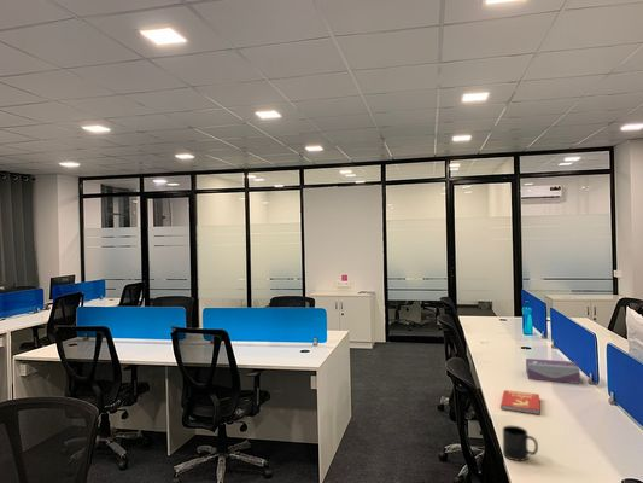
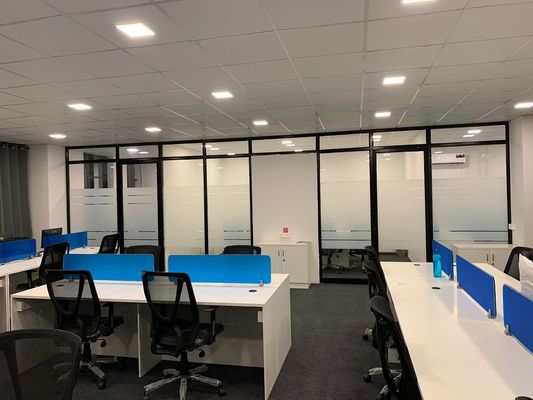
- mug [502,425,539,462]
- book [499,389,540,415]
- tissue box [525,357,581,384]
